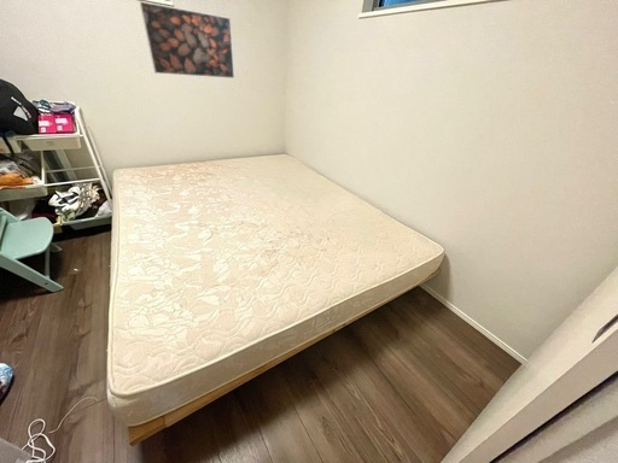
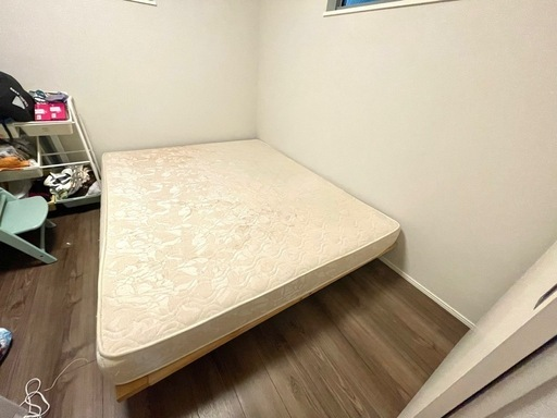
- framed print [138,0,235,80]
